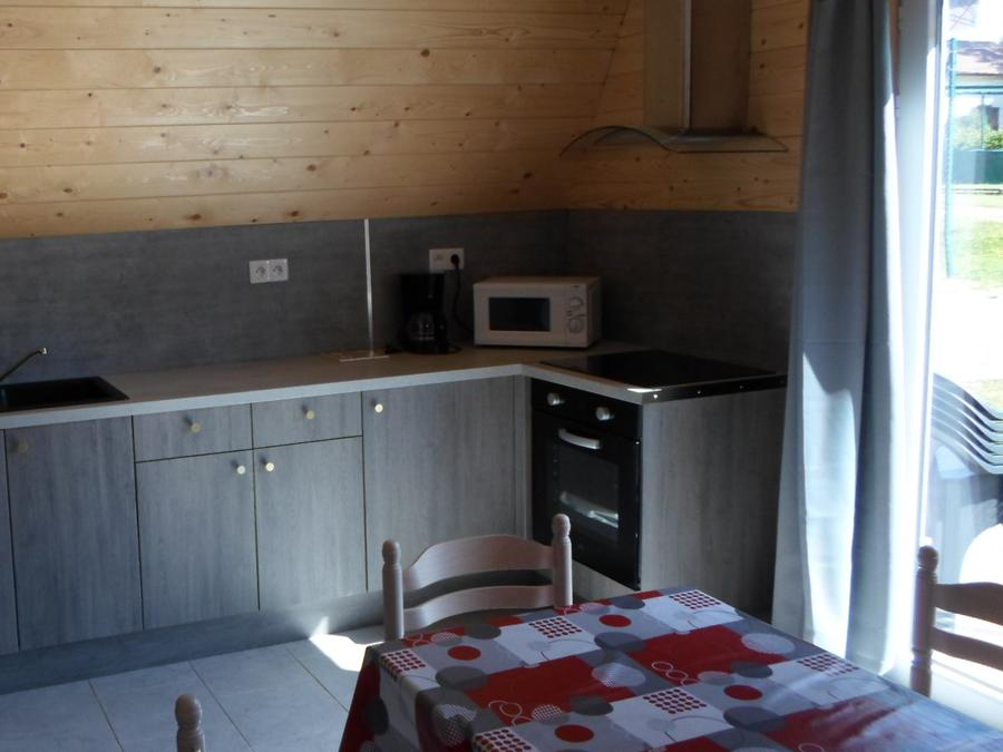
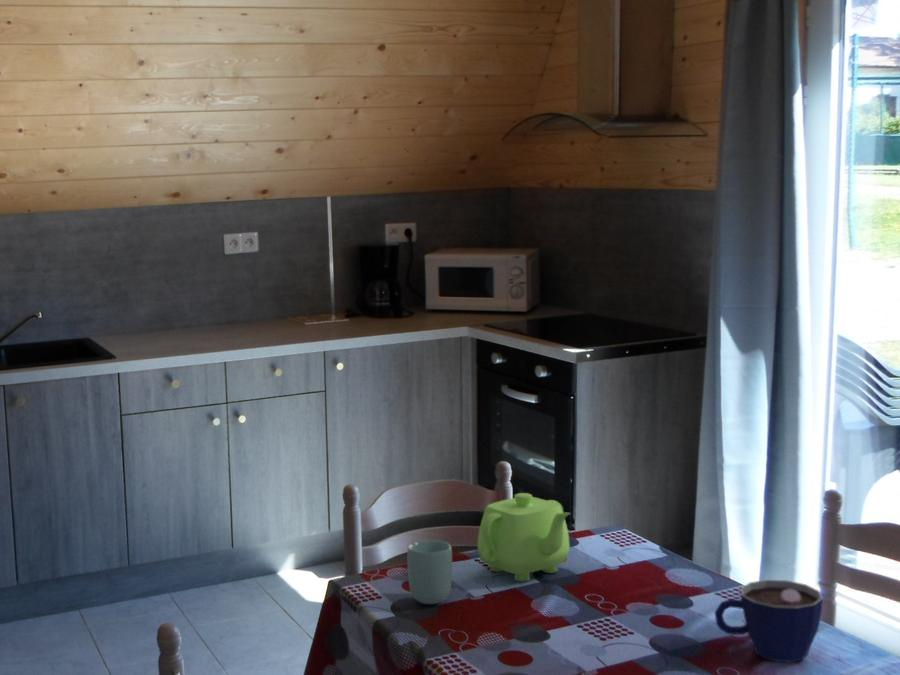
+ teapot [477,492,572,582]
+ cup [406,539,453,605]
+ cup [714,579,824,663]
